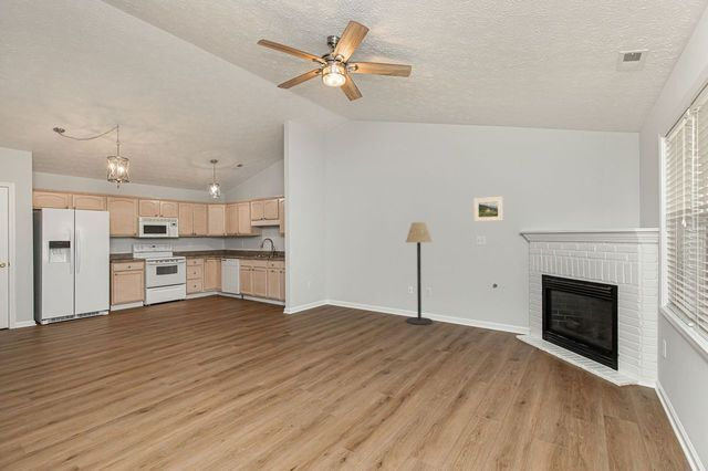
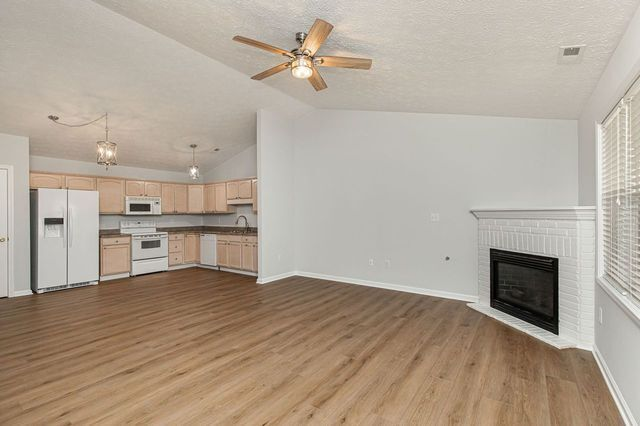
- floor lamp [405,221,434,326]
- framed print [473,196,503,222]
